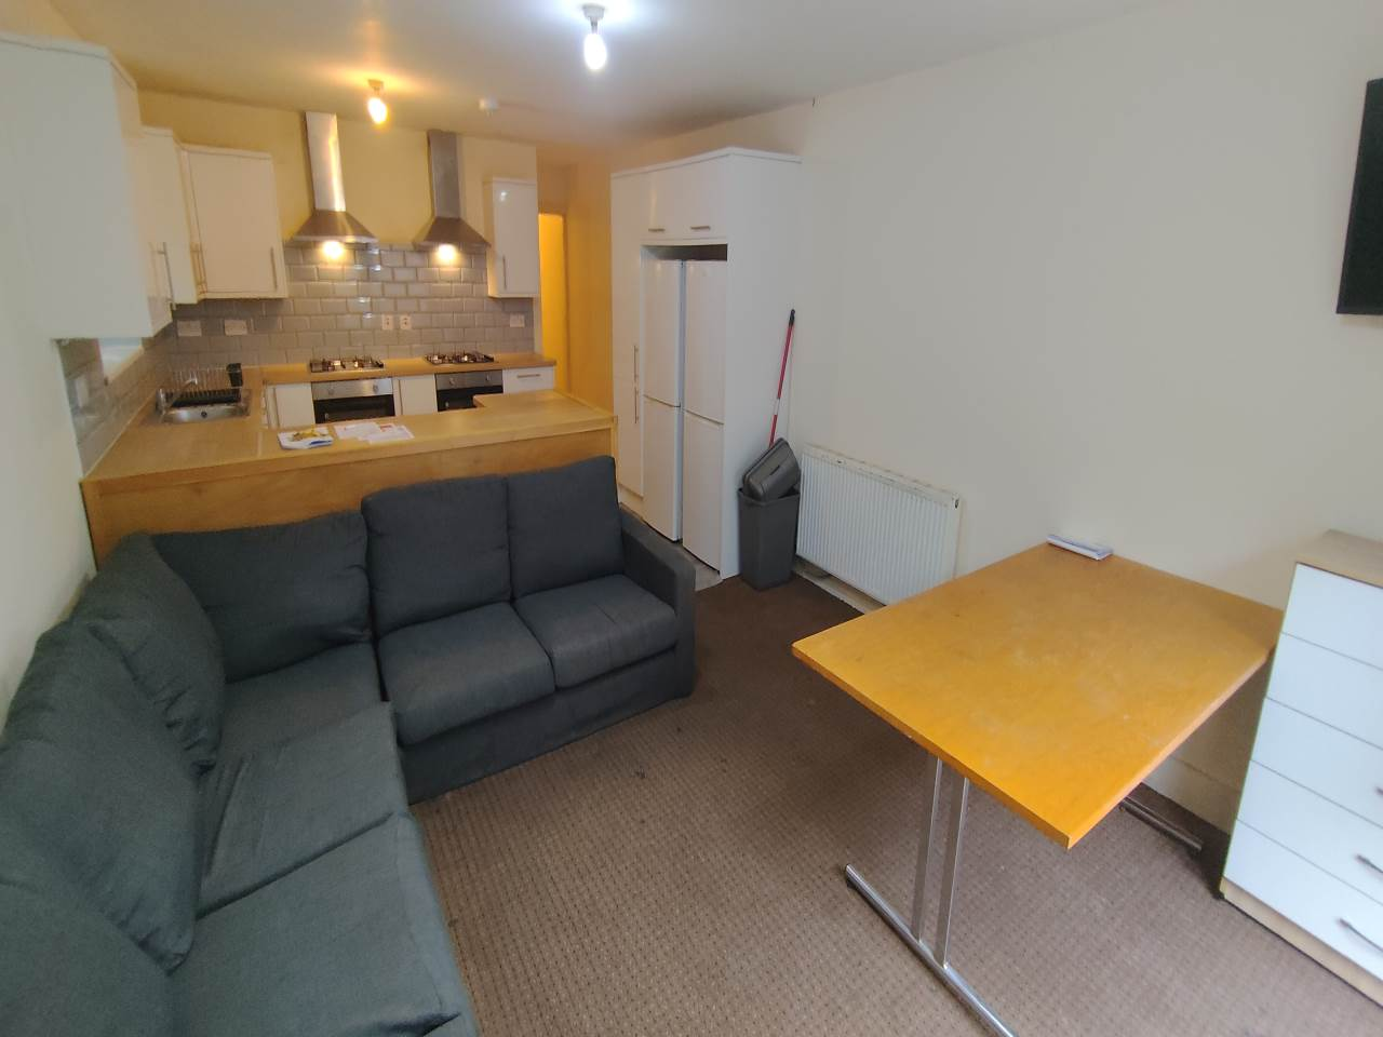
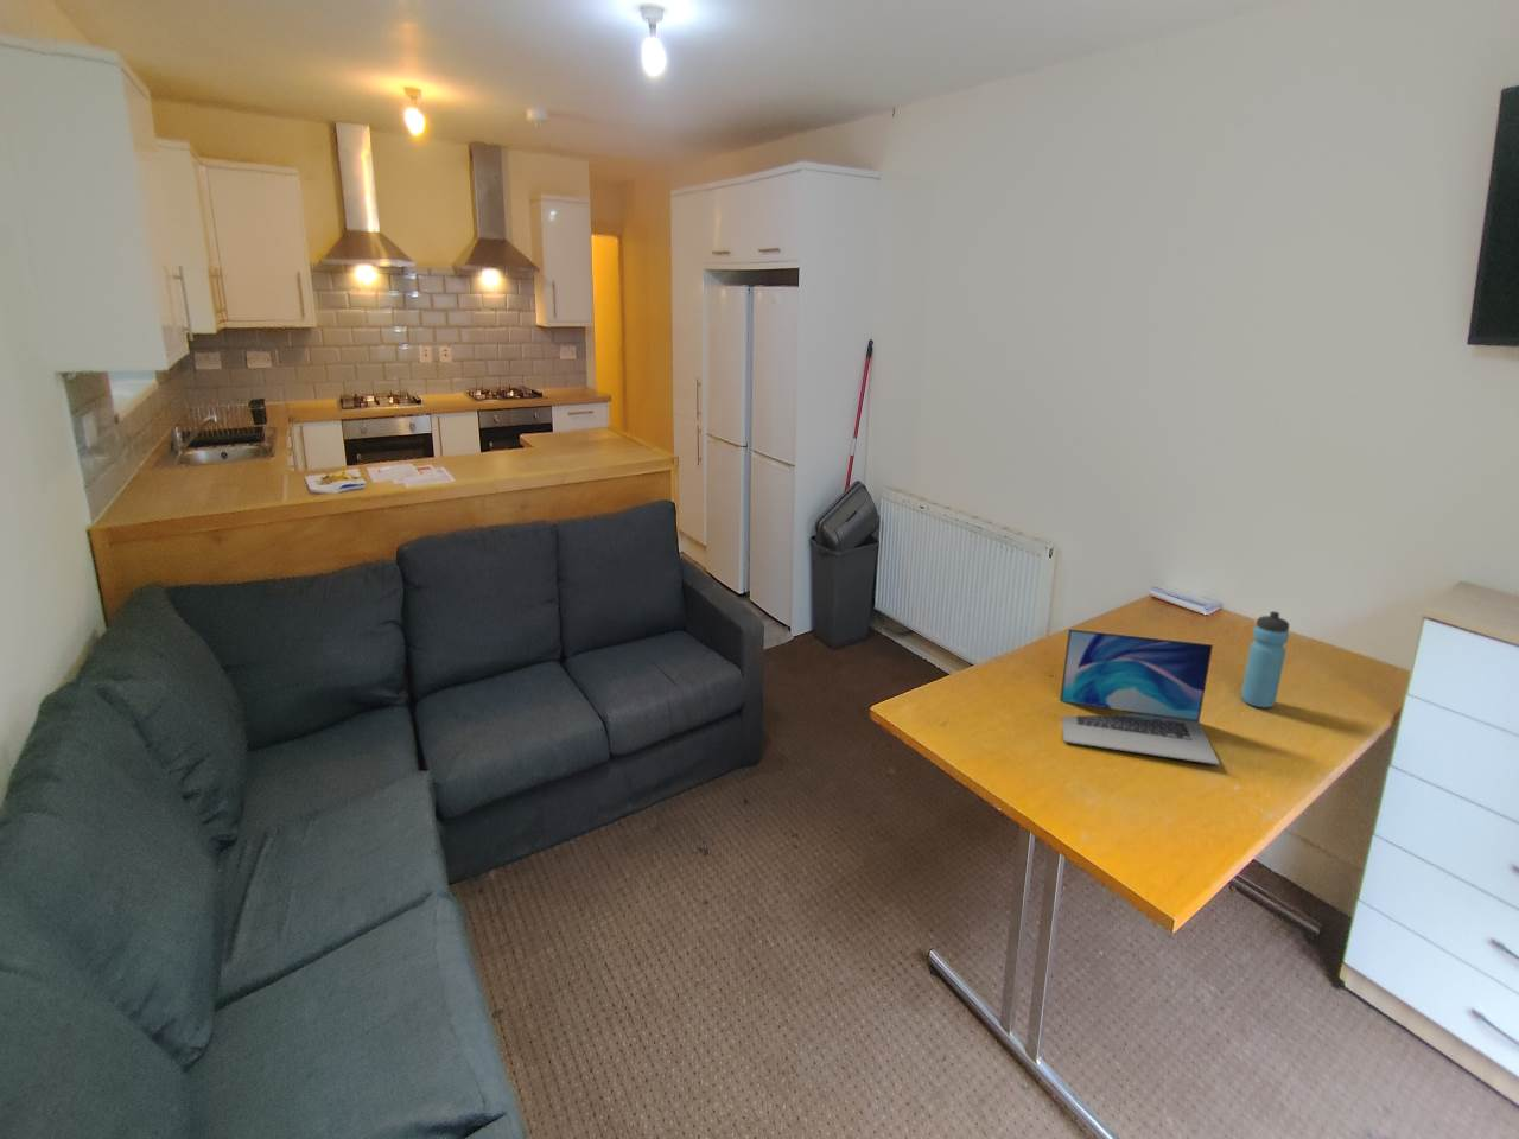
+ laptop [1059,628,1221,766]
+ water bottle [1240,610,1291,708]
